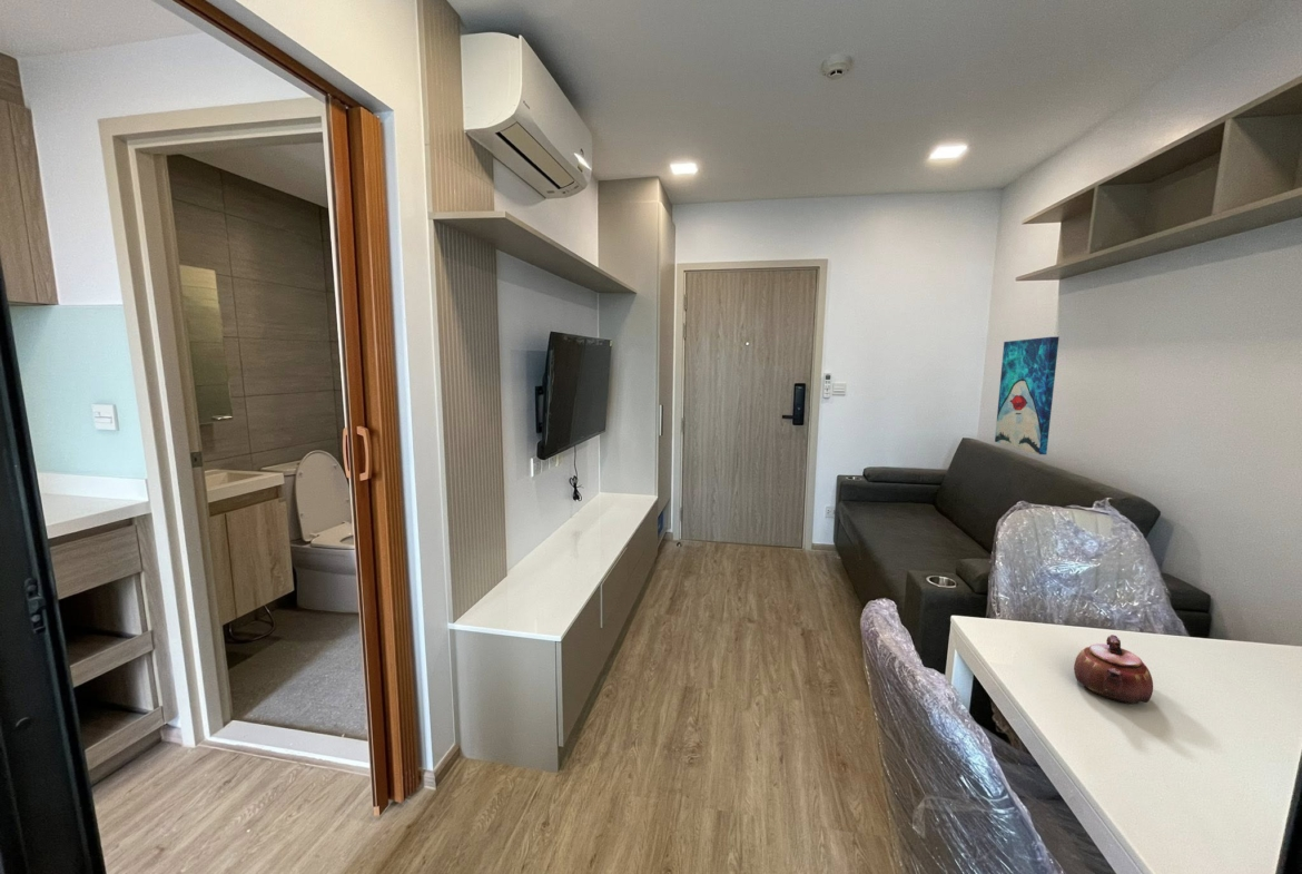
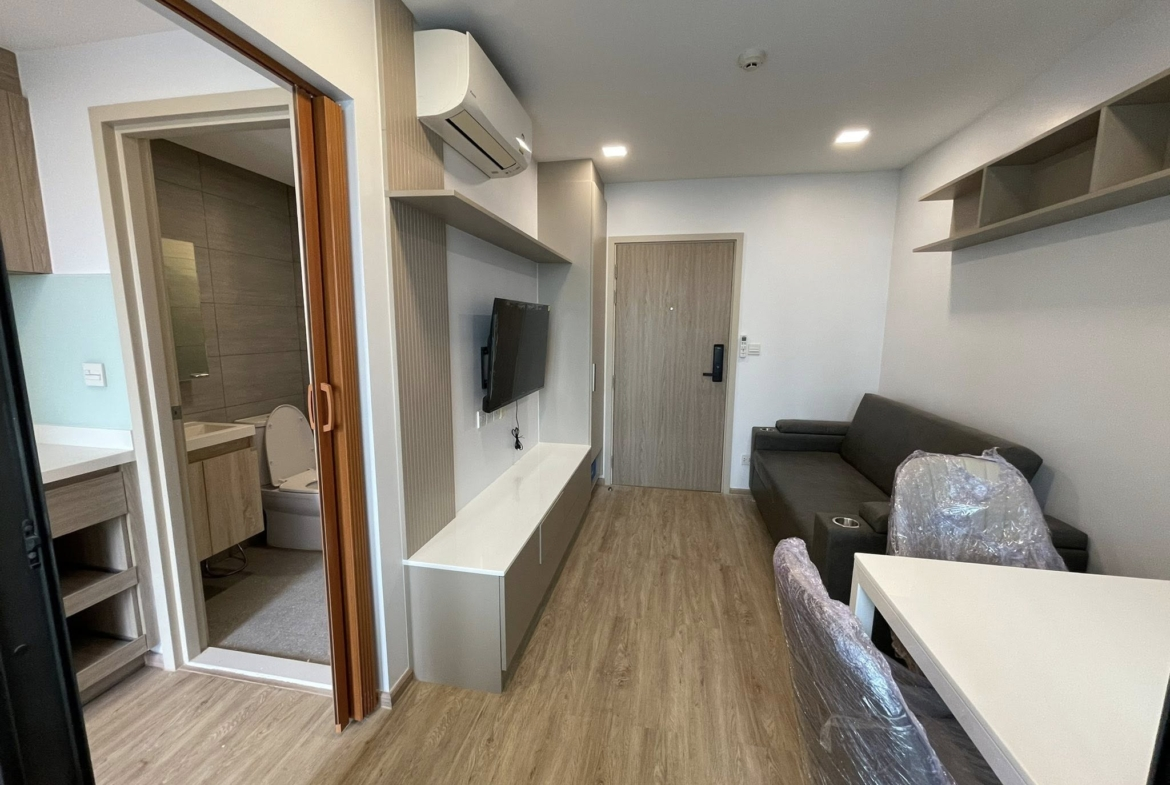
- wall art [994,336,1061,455]
- teapot [1073,634,1154,705]
